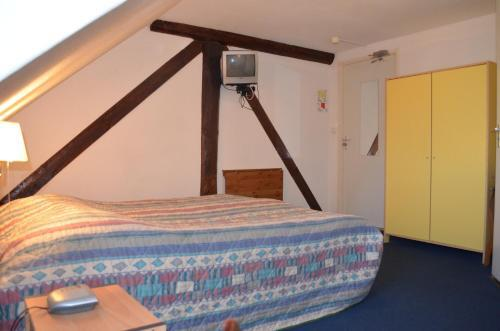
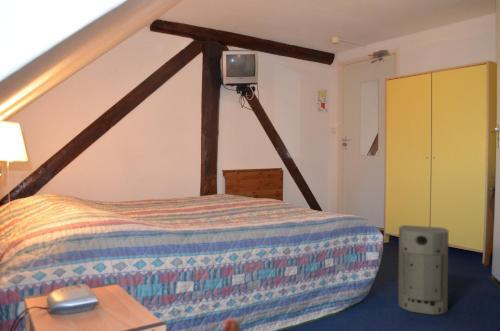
+ fan [397,224,449,316]
